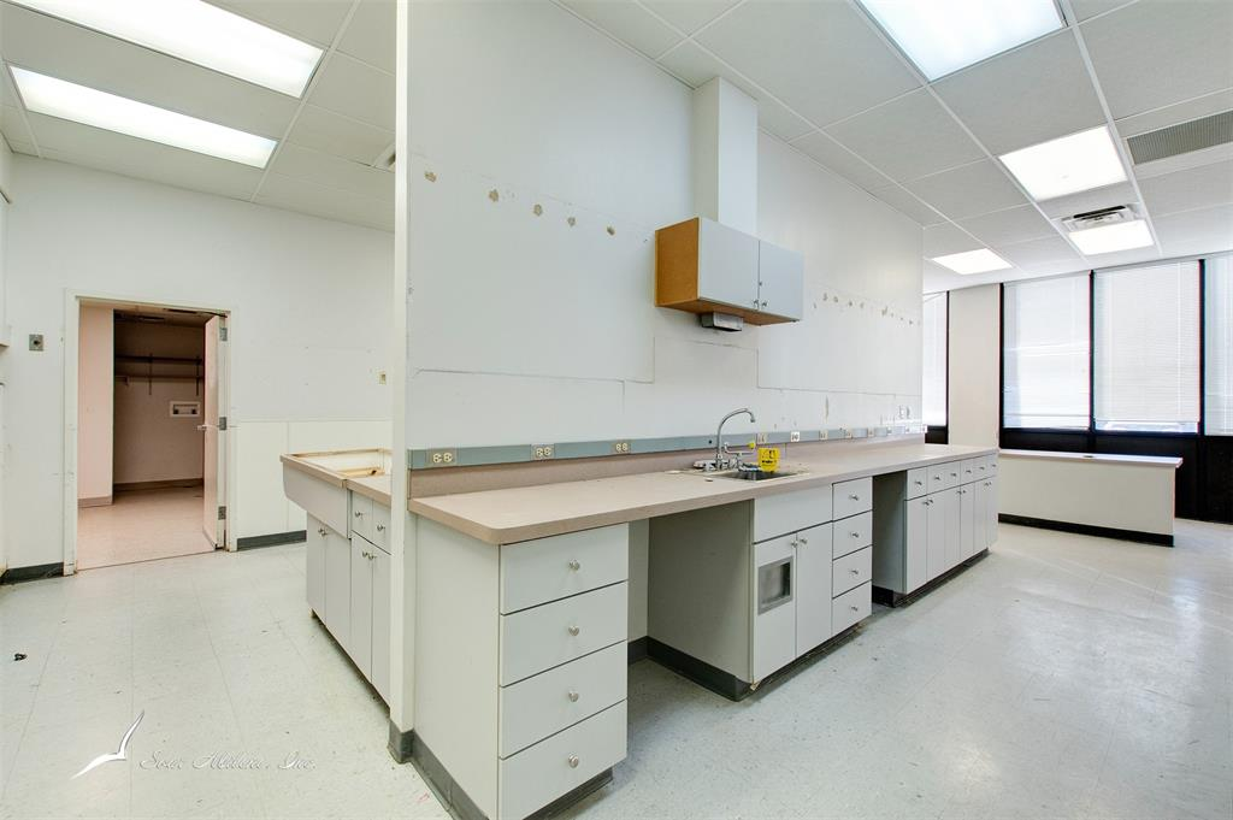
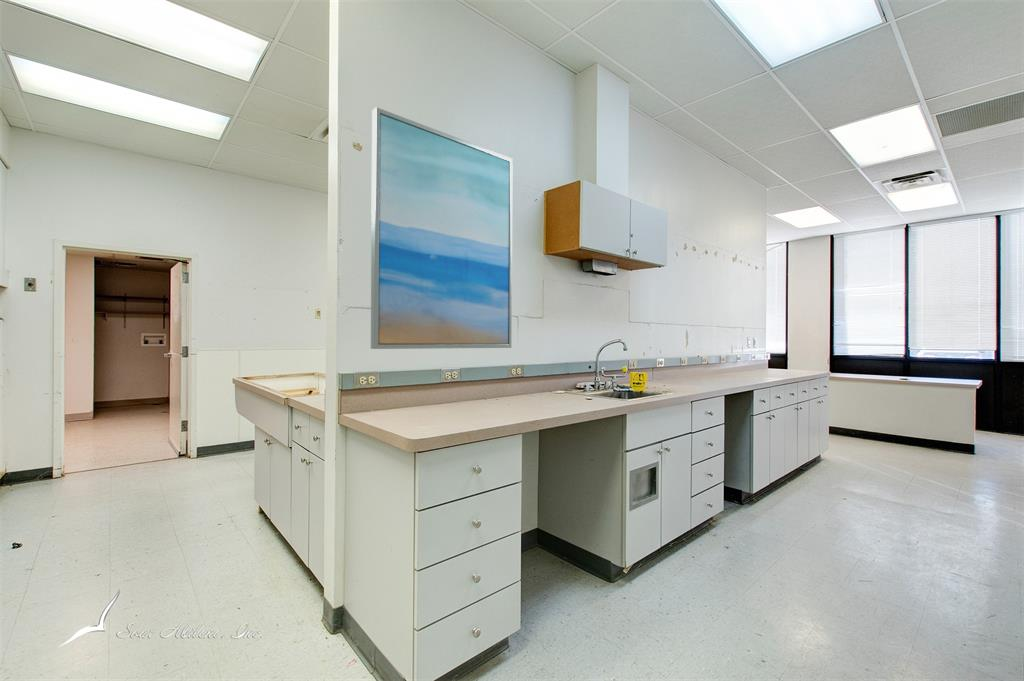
+ wall art [370,106,514,350]
